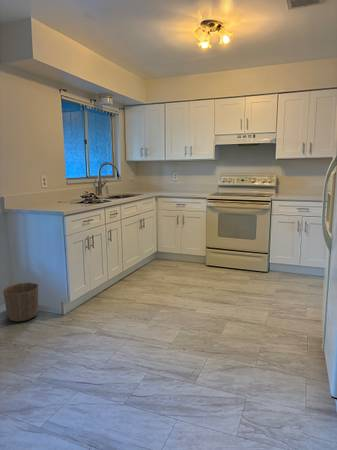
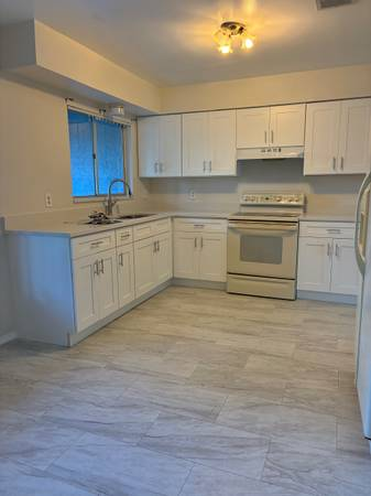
- waste basket [2,282,39,322]
